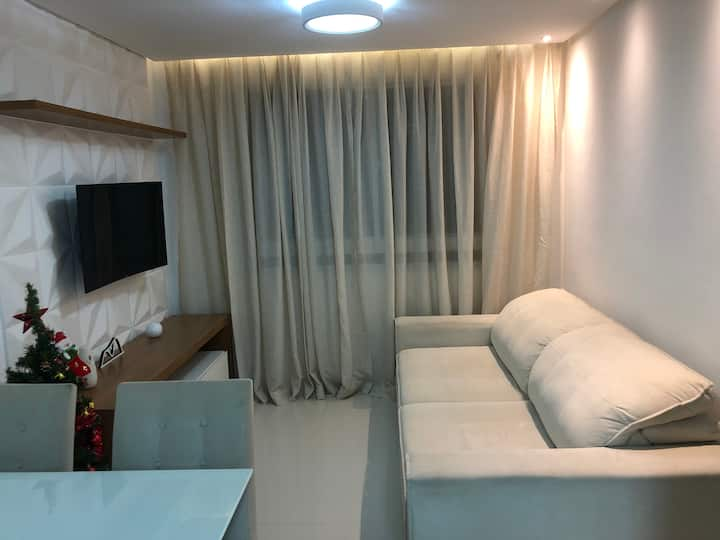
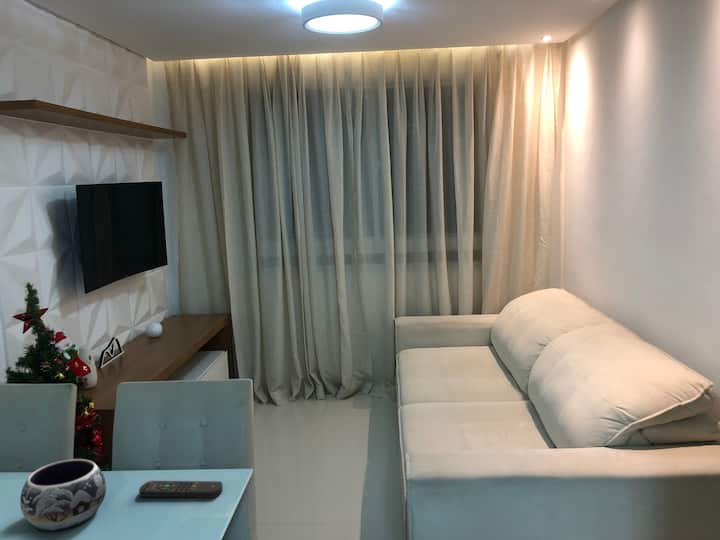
+ remote control [138,480,224,499]
+ decorative bowl [19,458,107,532]
